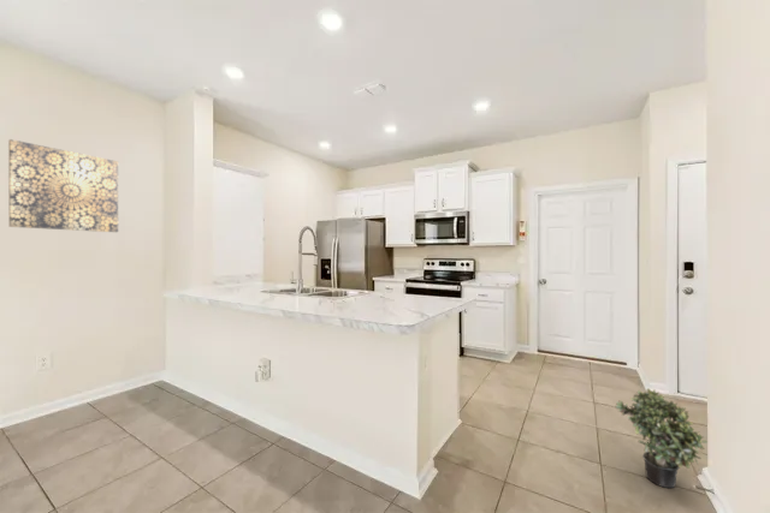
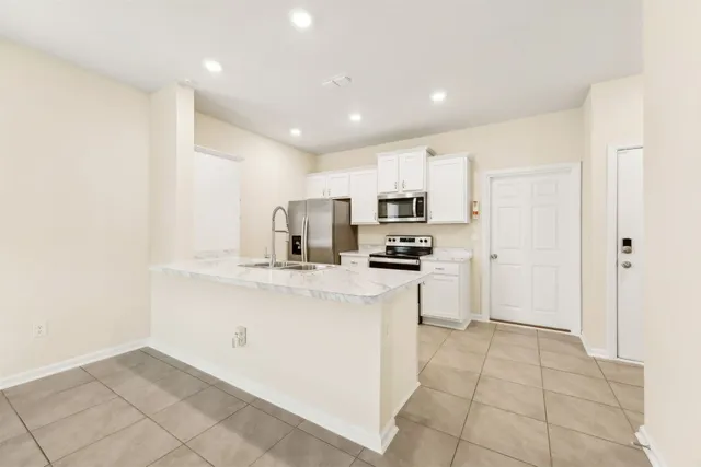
- wall art [7,138,119,233]
- potted plant [614,387,709,489]
